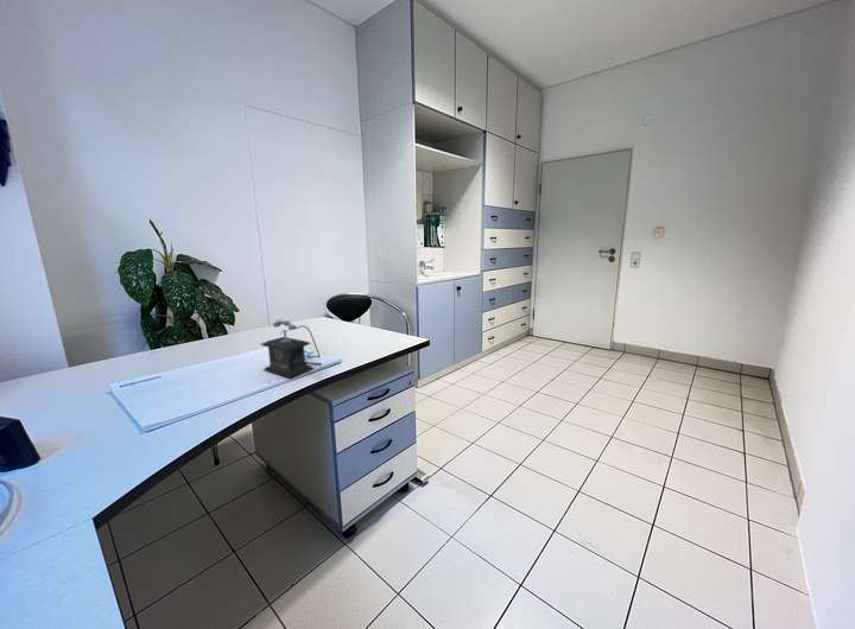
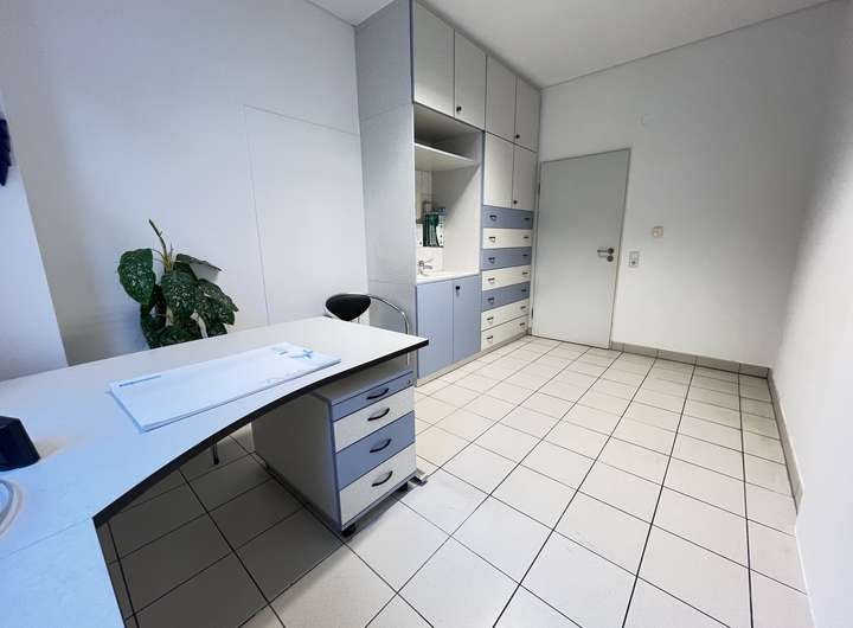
- telephone [259,317,323,379]
